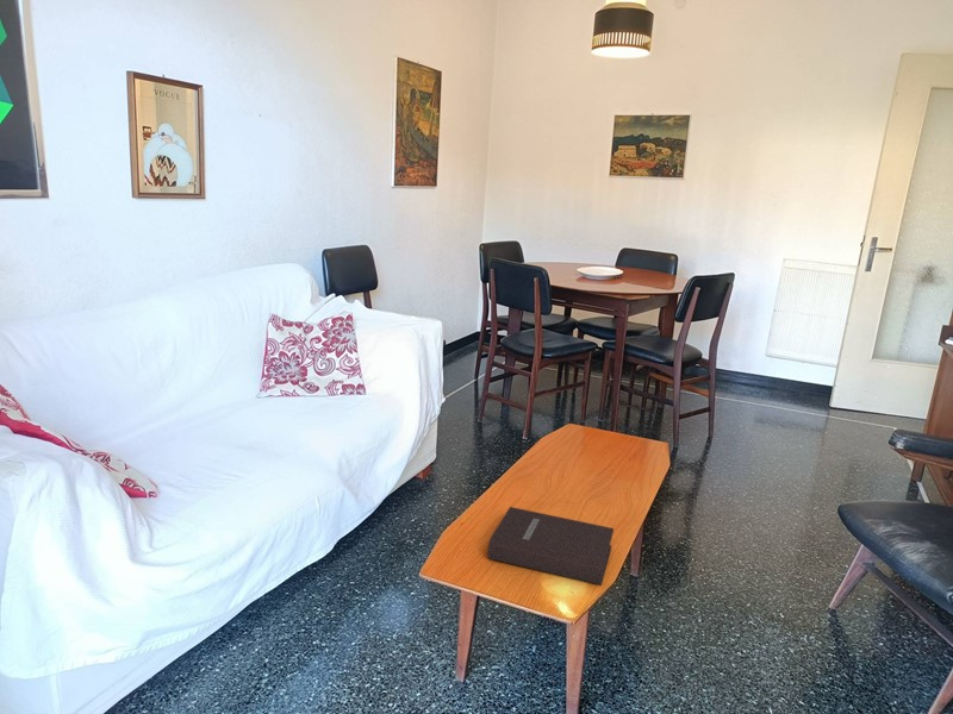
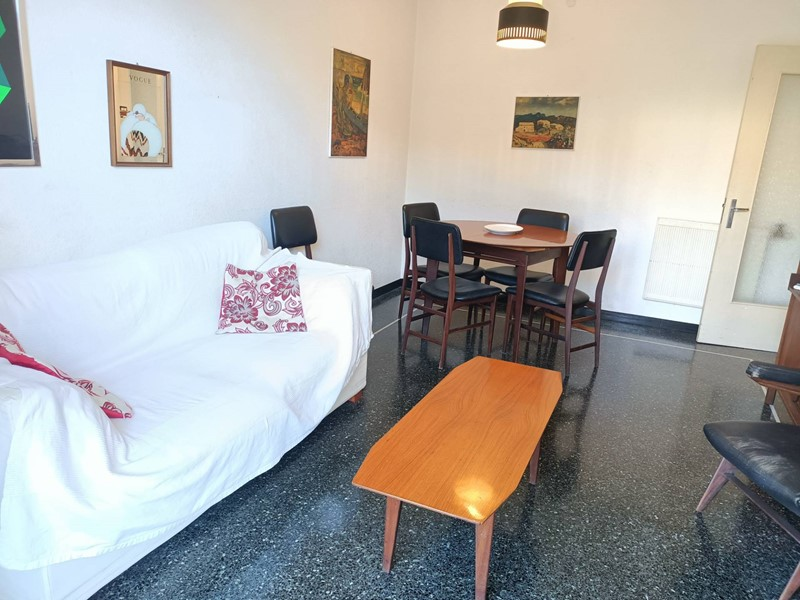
- book [487,506,615,587]
